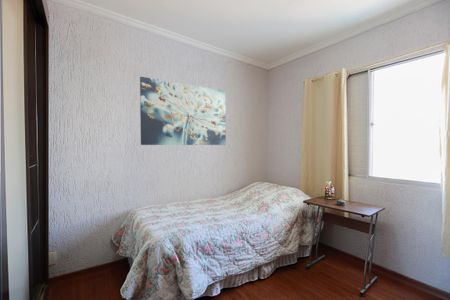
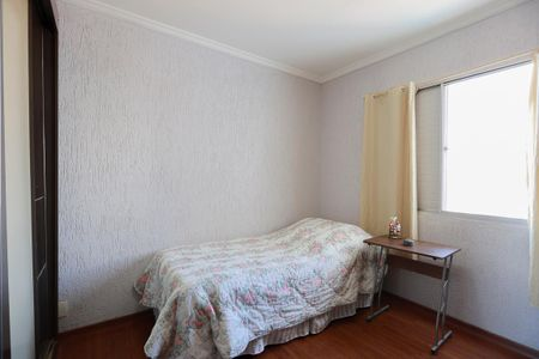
- wall art [139,76,227,146]
